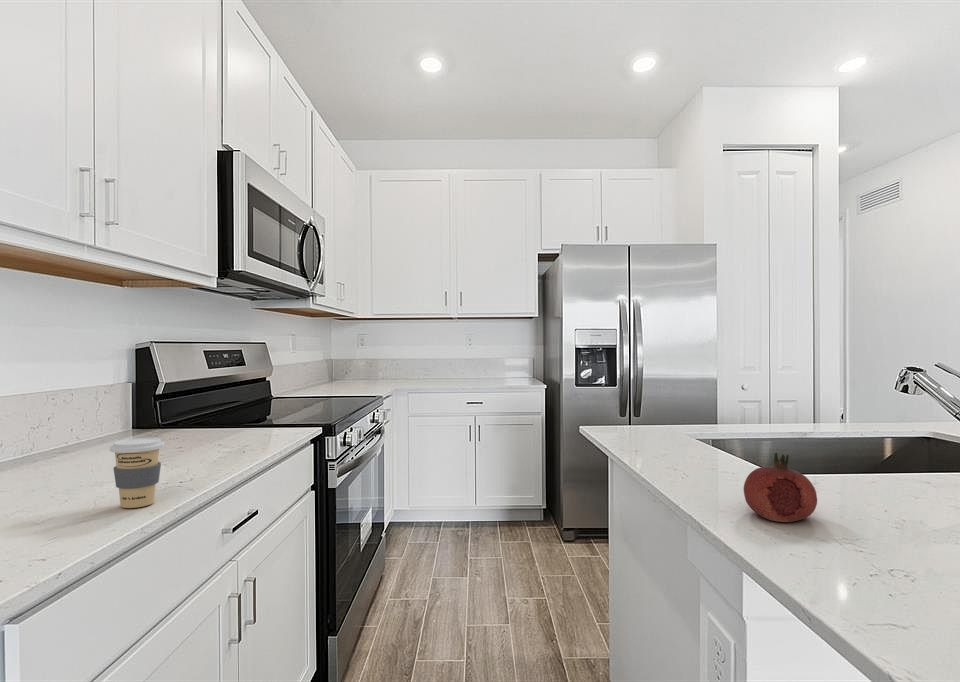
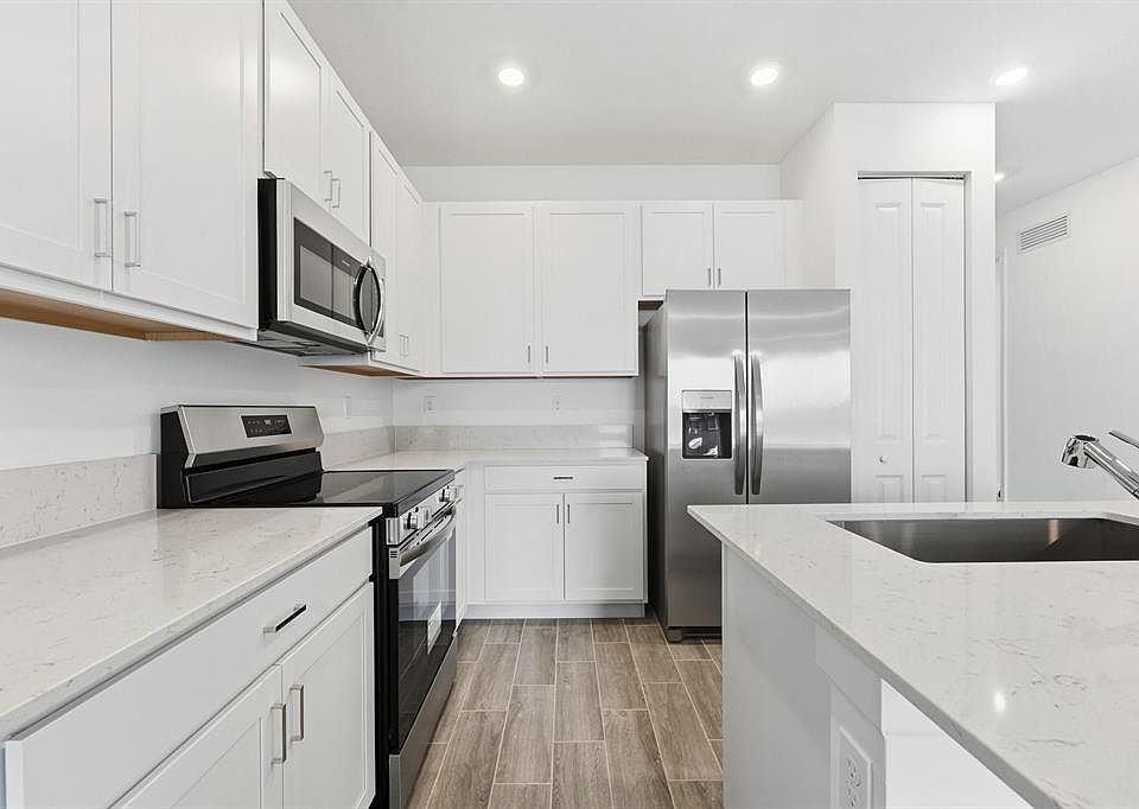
- coffee cup [109,437,165,509]
- fruit [743,452,818,523]
